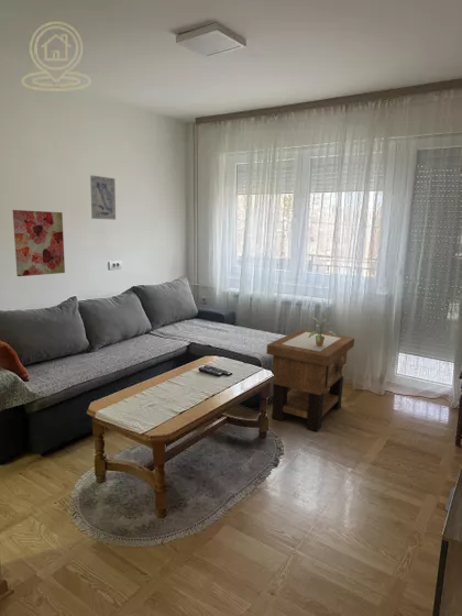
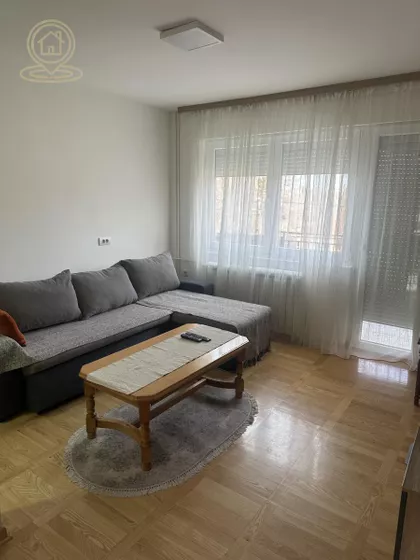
- side table [265,328,355,432]
- wall art [12,209,66,277]
- potted plant [308,316,336,346]
- wall art [89,174,117,221]
